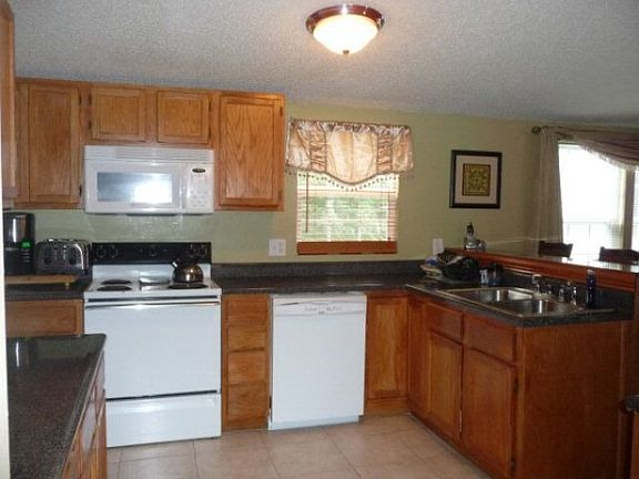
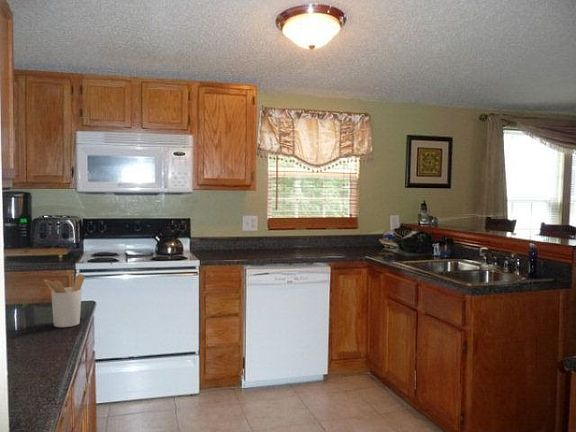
+ utensil holder [42,273,86,328]
